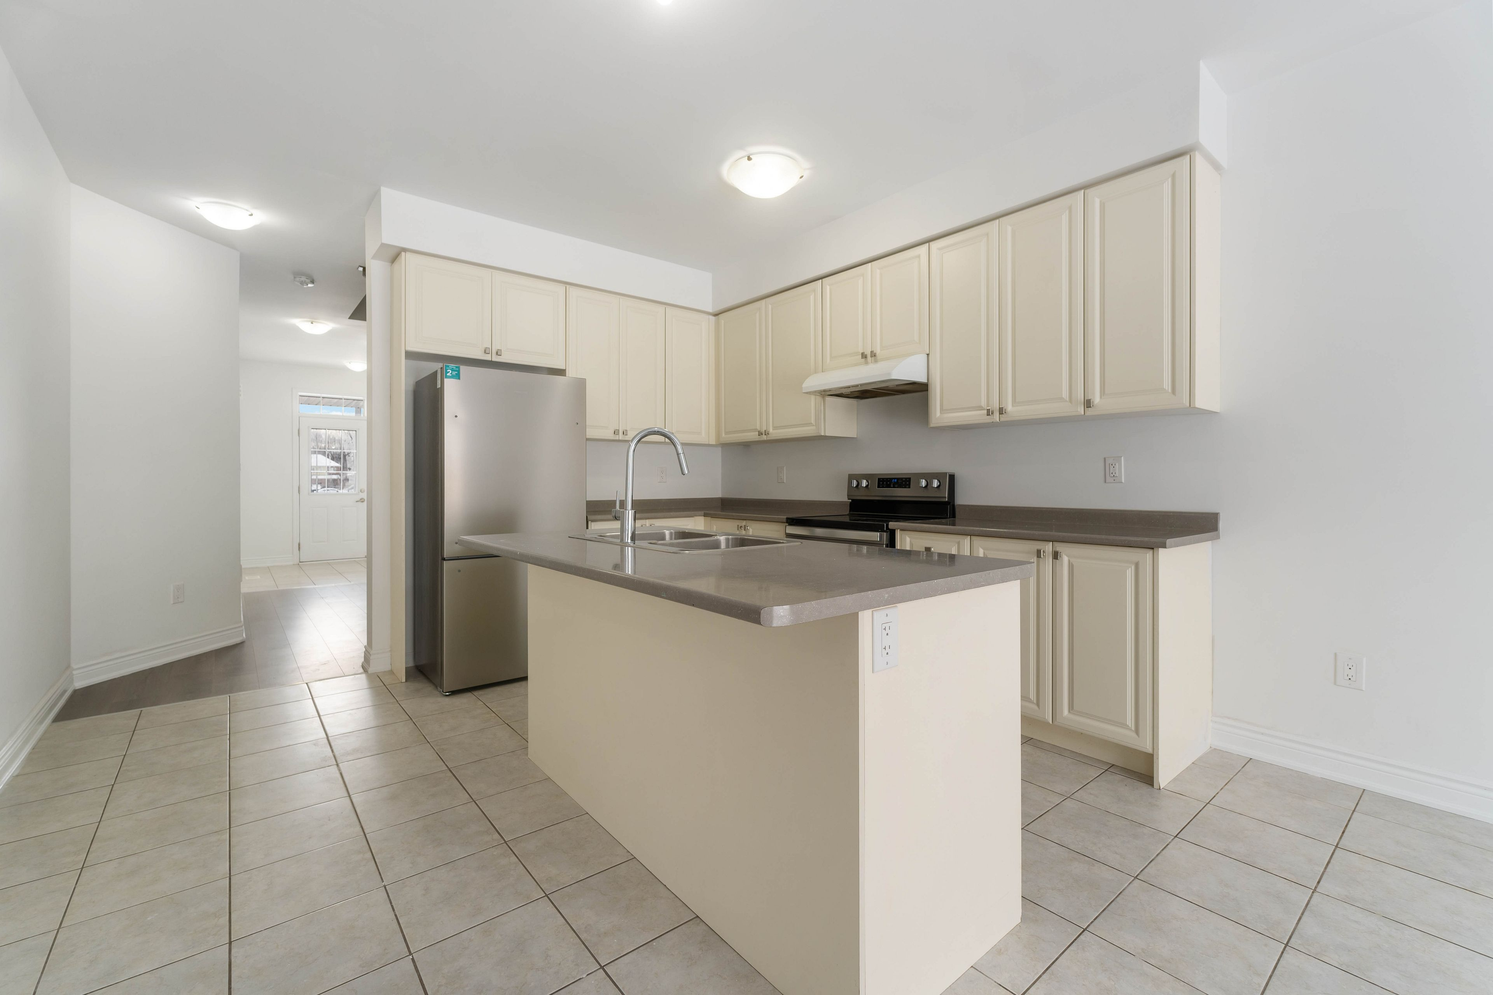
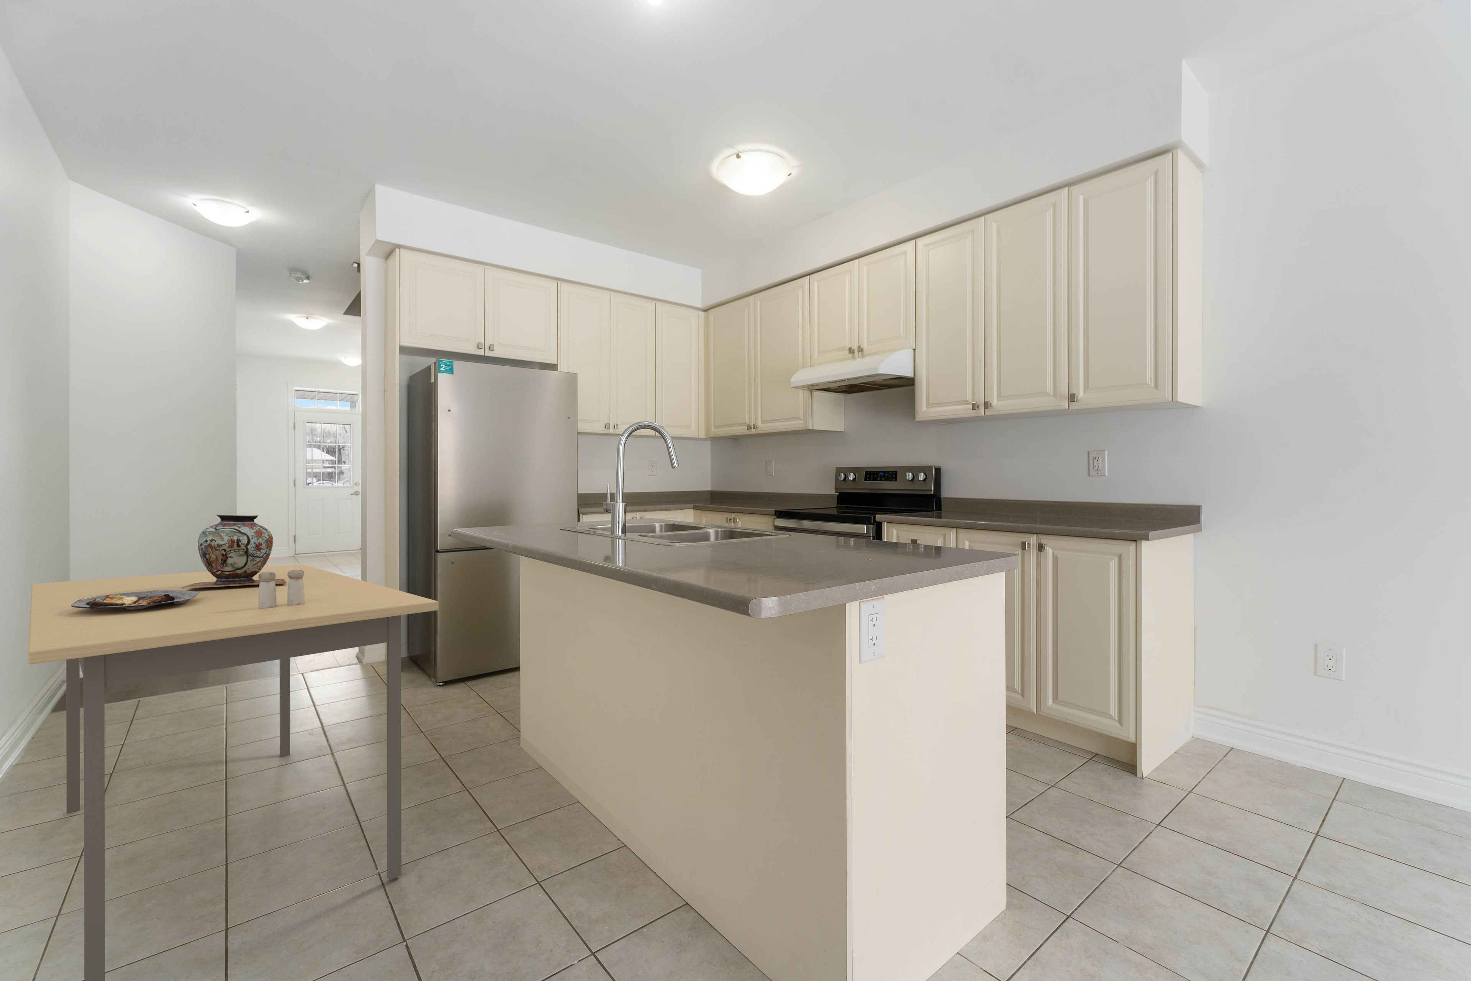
+ food plate [71,590,200,610]
+ salt and pepper shaker [258,569,305,609]
+ dining table [27,564,439,981]
+ decorative vase [181,515,286,589]
